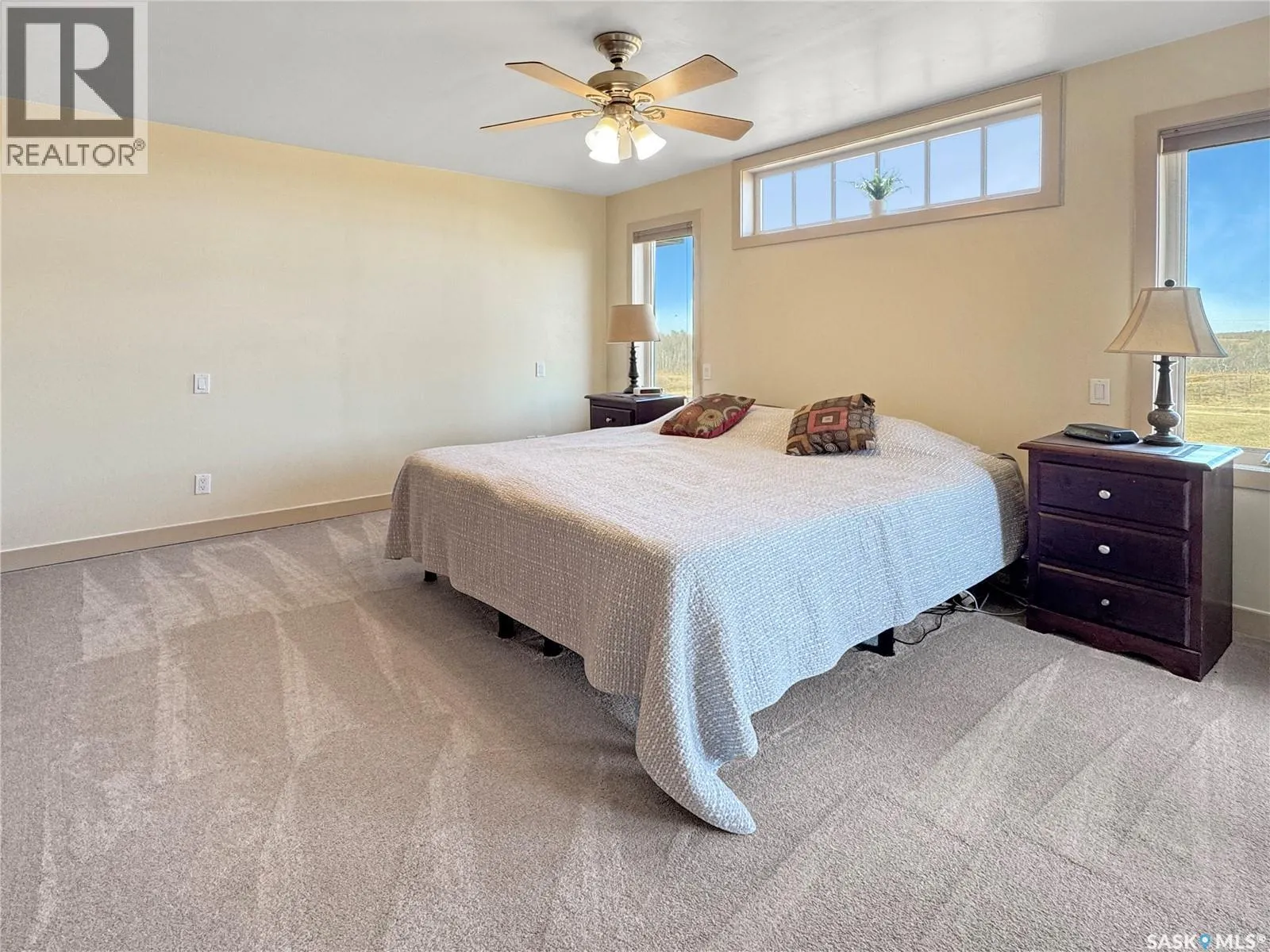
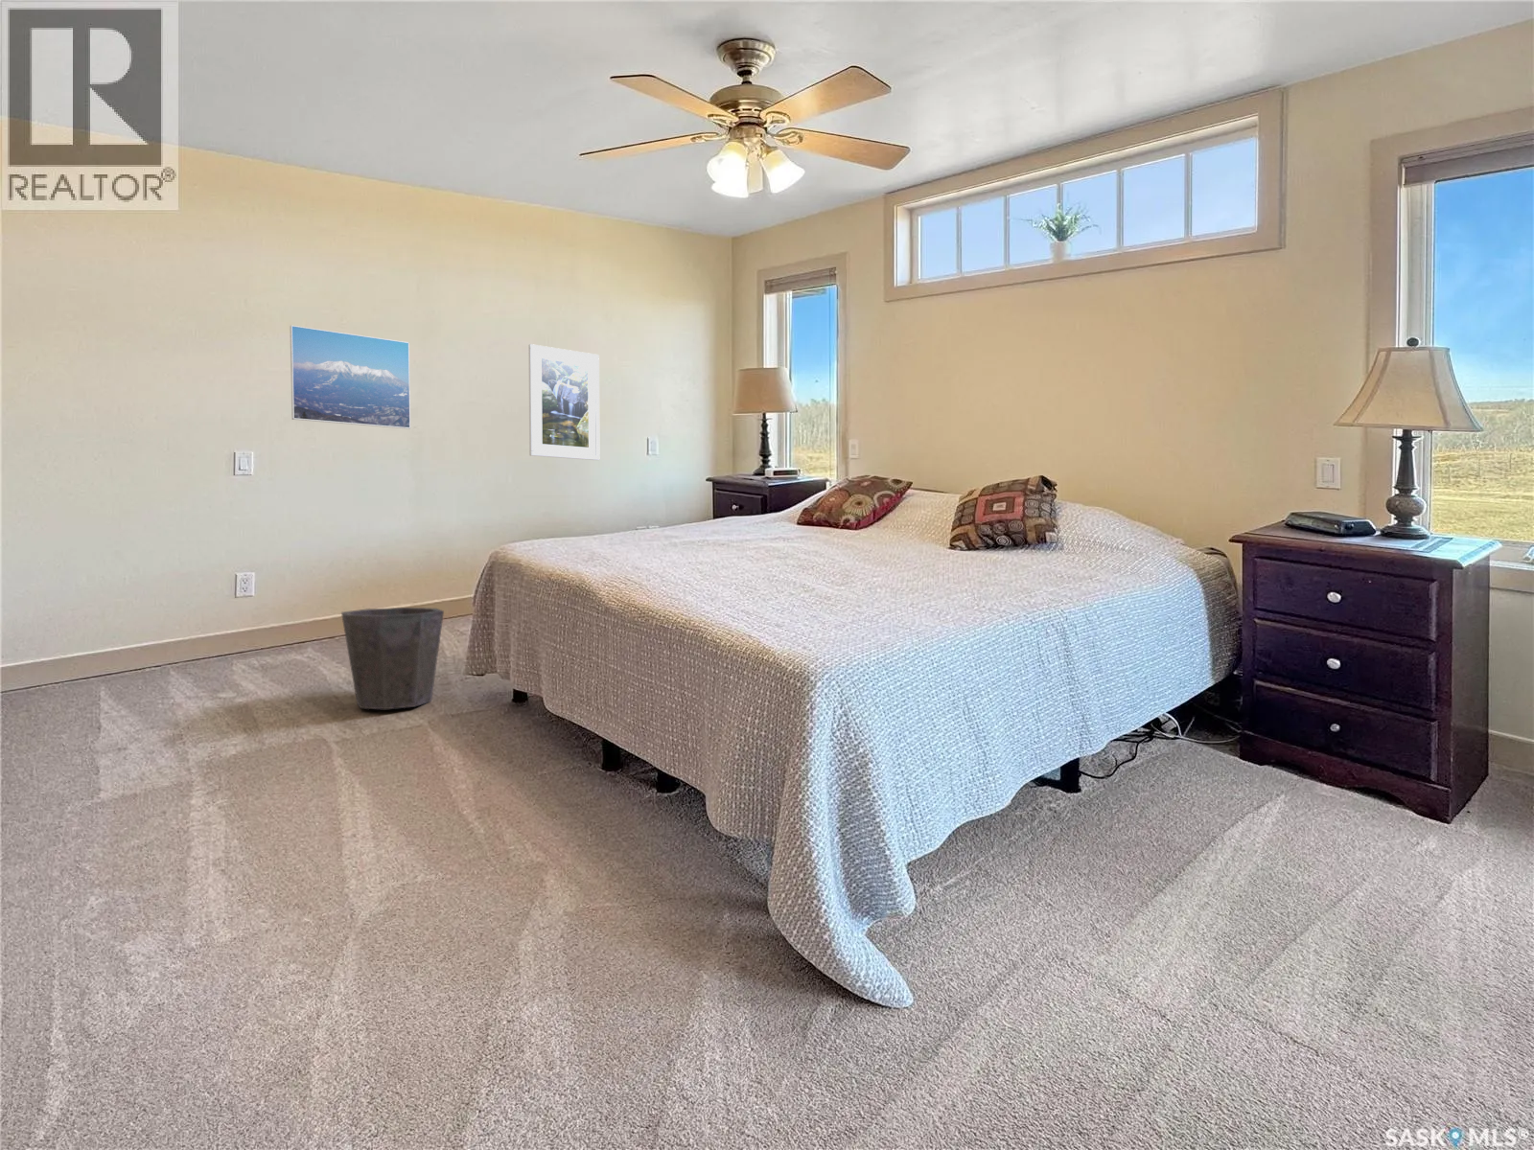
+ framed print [528,343,600,461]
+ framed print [289,325,412,430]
+ waste bin [341,606,444,710]
